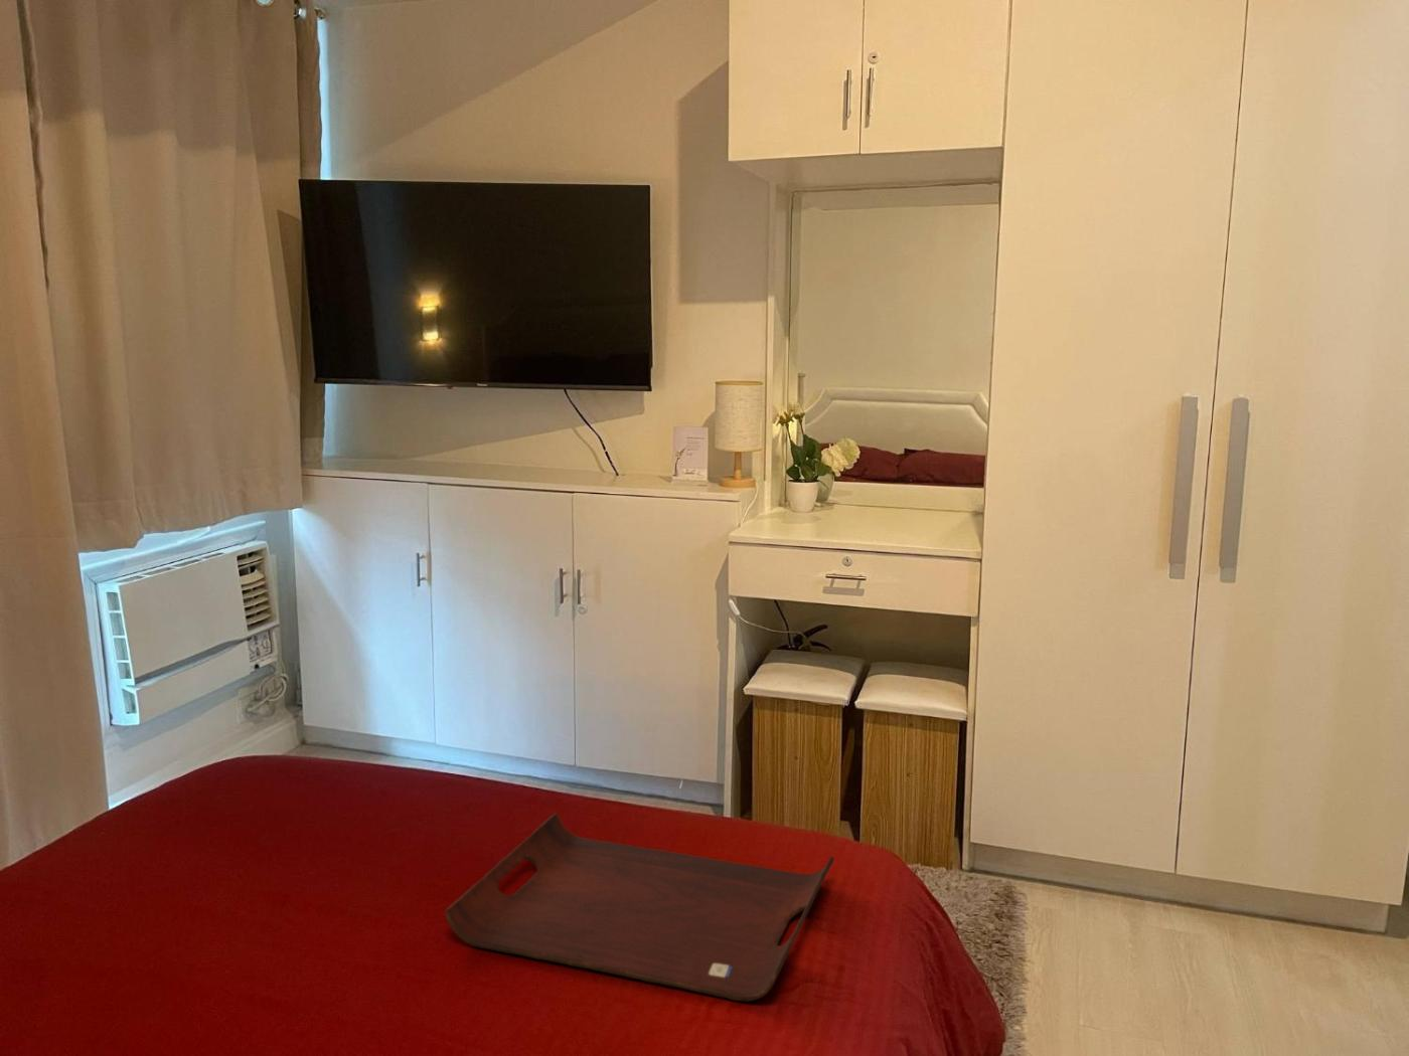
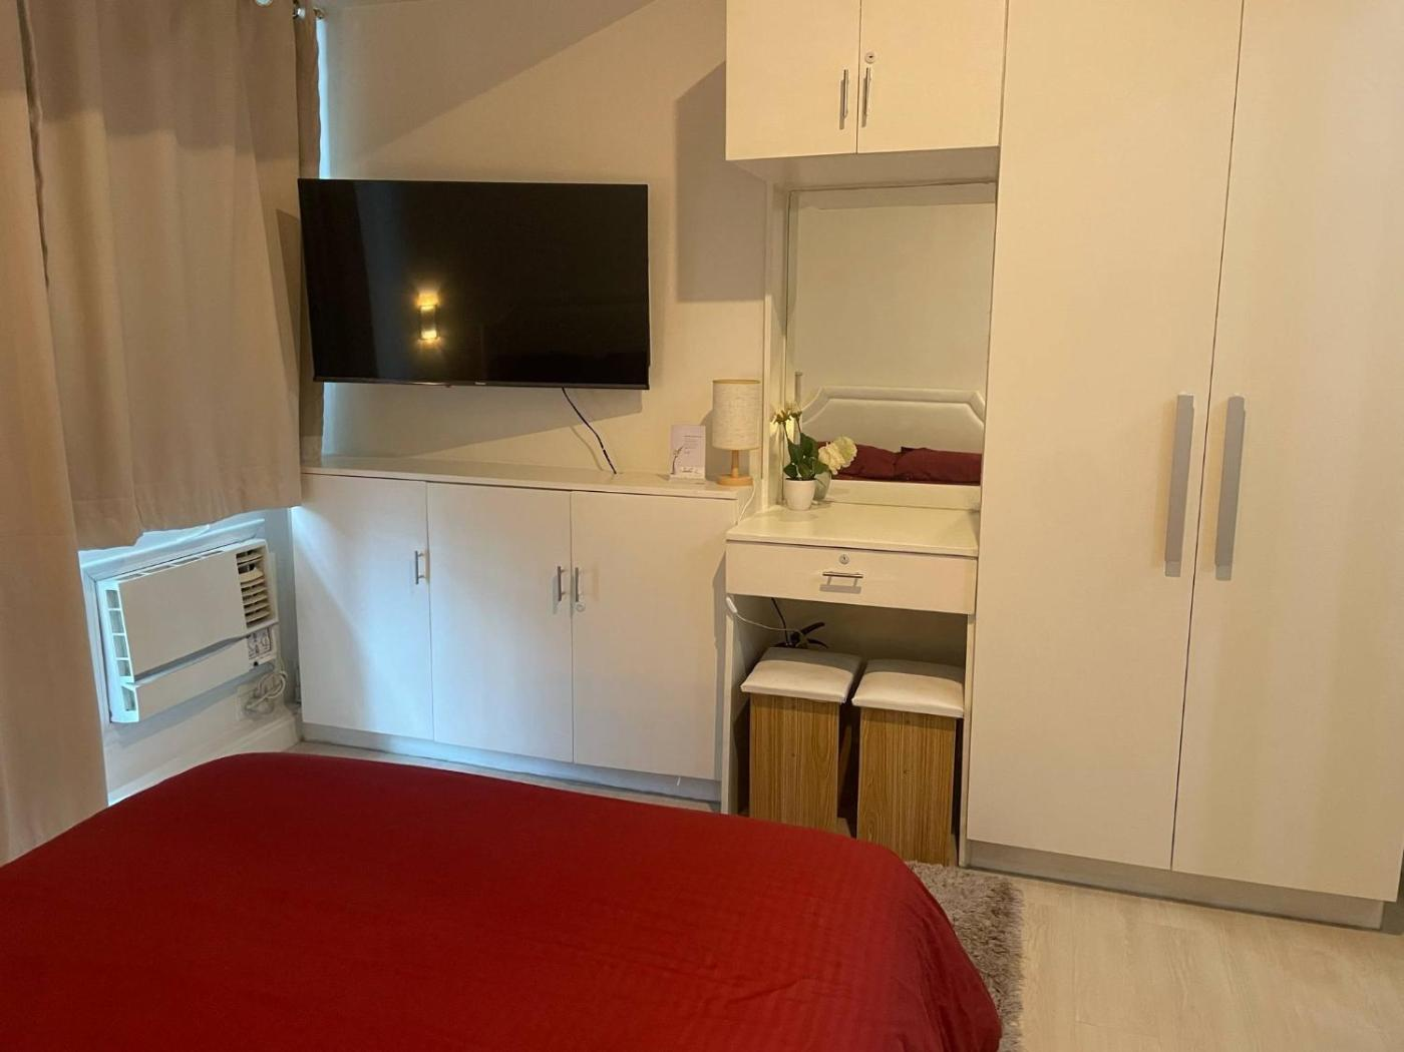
- serving tray [445,812,835,1002]
